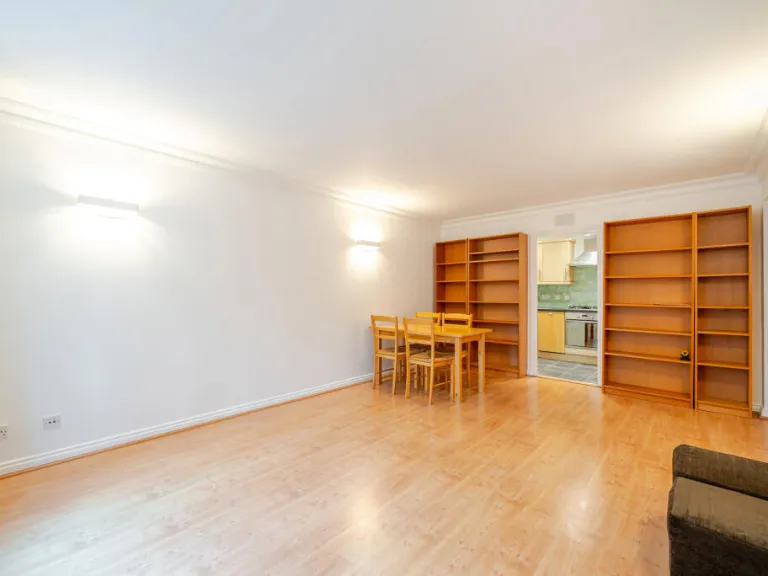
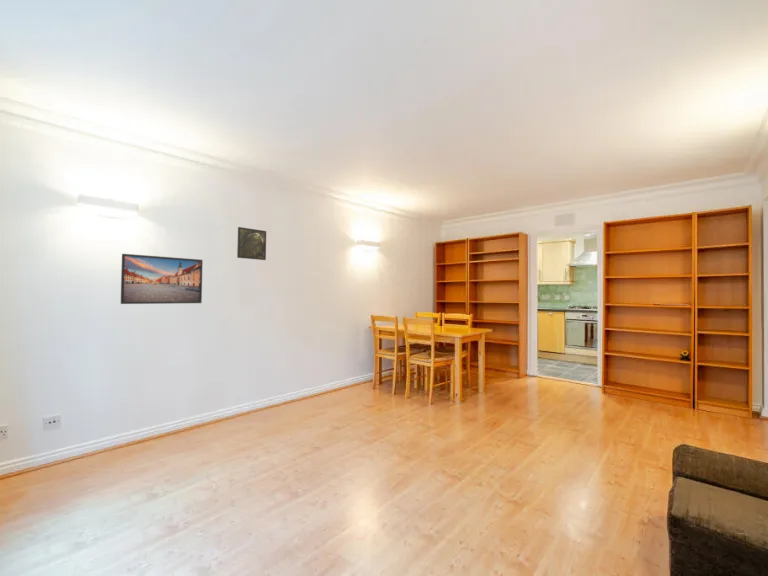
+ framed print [236,226,267,261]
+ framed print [120,253,204,305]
